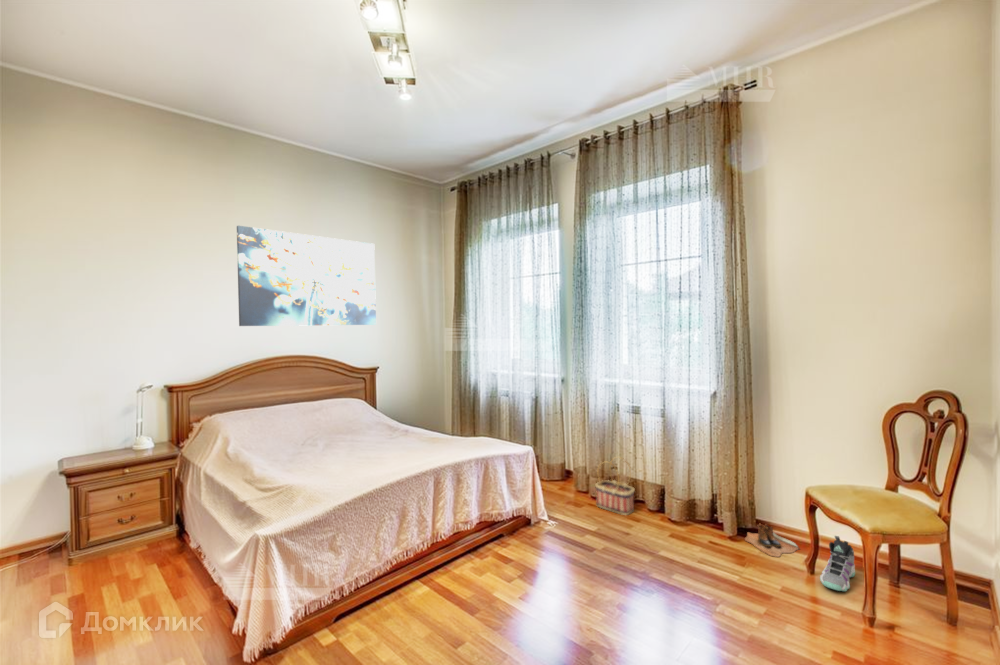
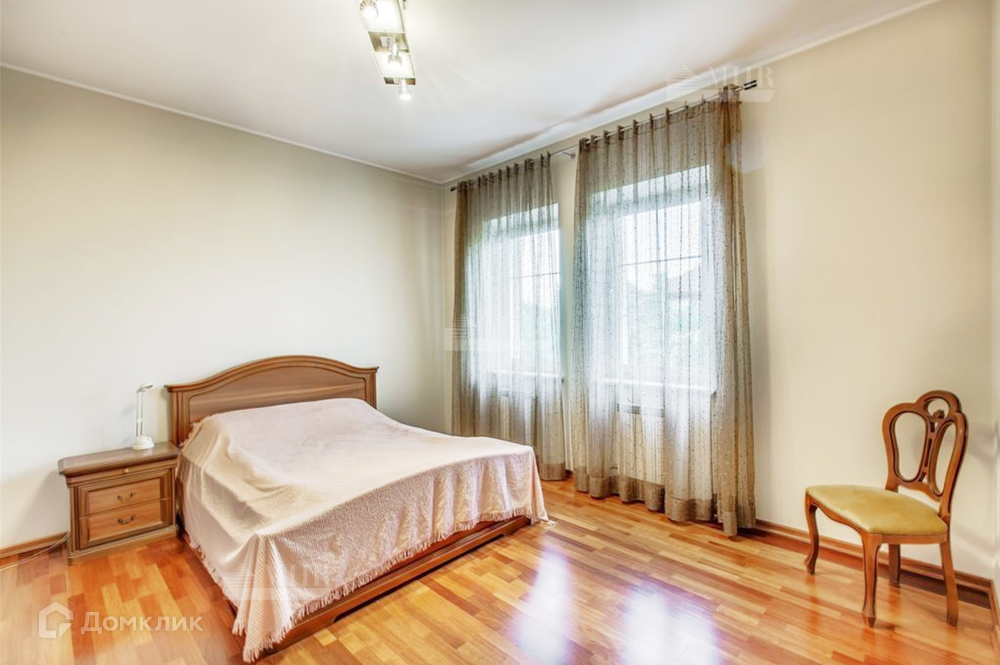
- basket [594,456,636,516]
- wall art [236,225,377,327]
- boots [744,523,801,558]
- sneaker [819,535,856,592]
